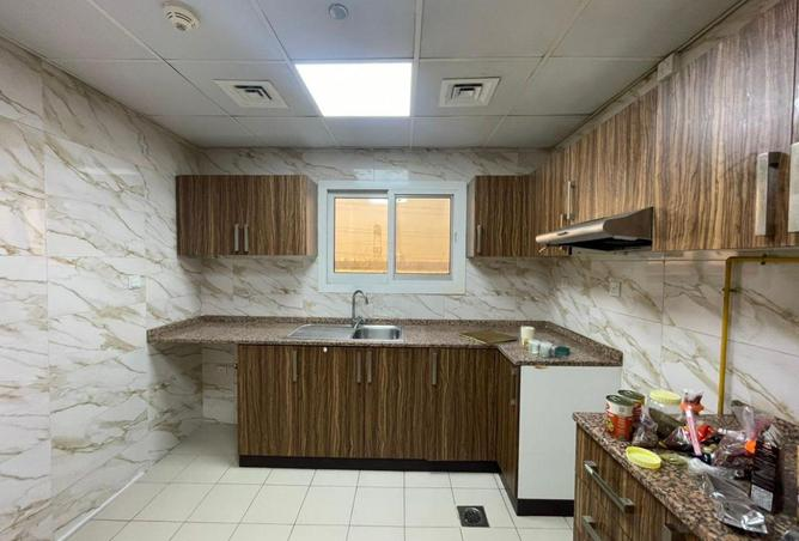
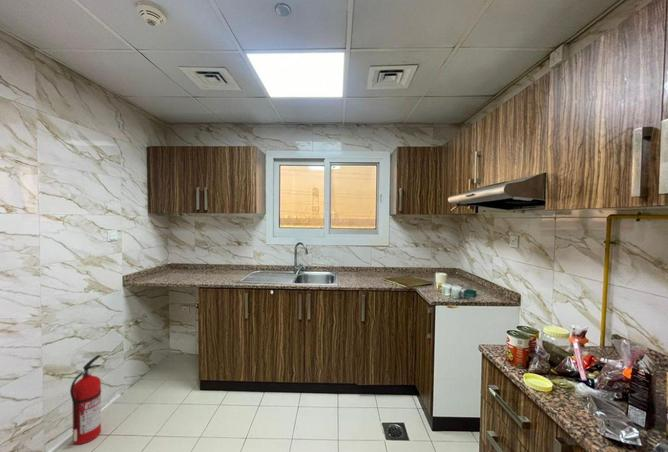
+ fire extinguisher [69,354,102,445]
